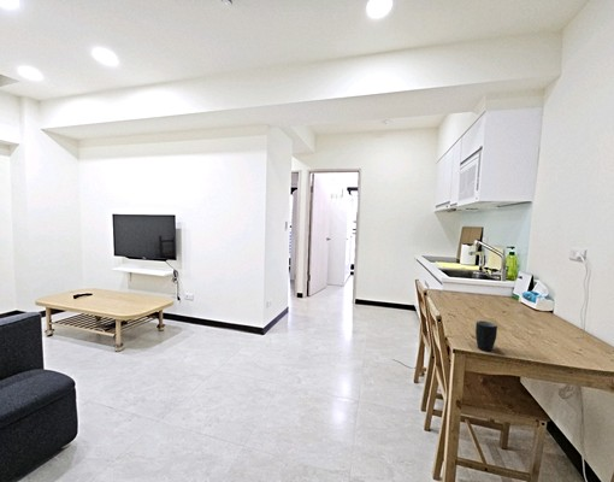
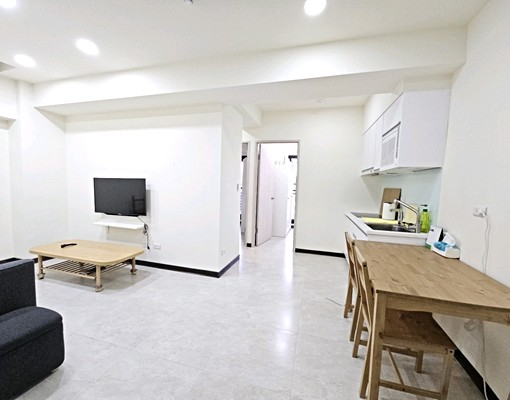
- mug [474,319,498,352]
